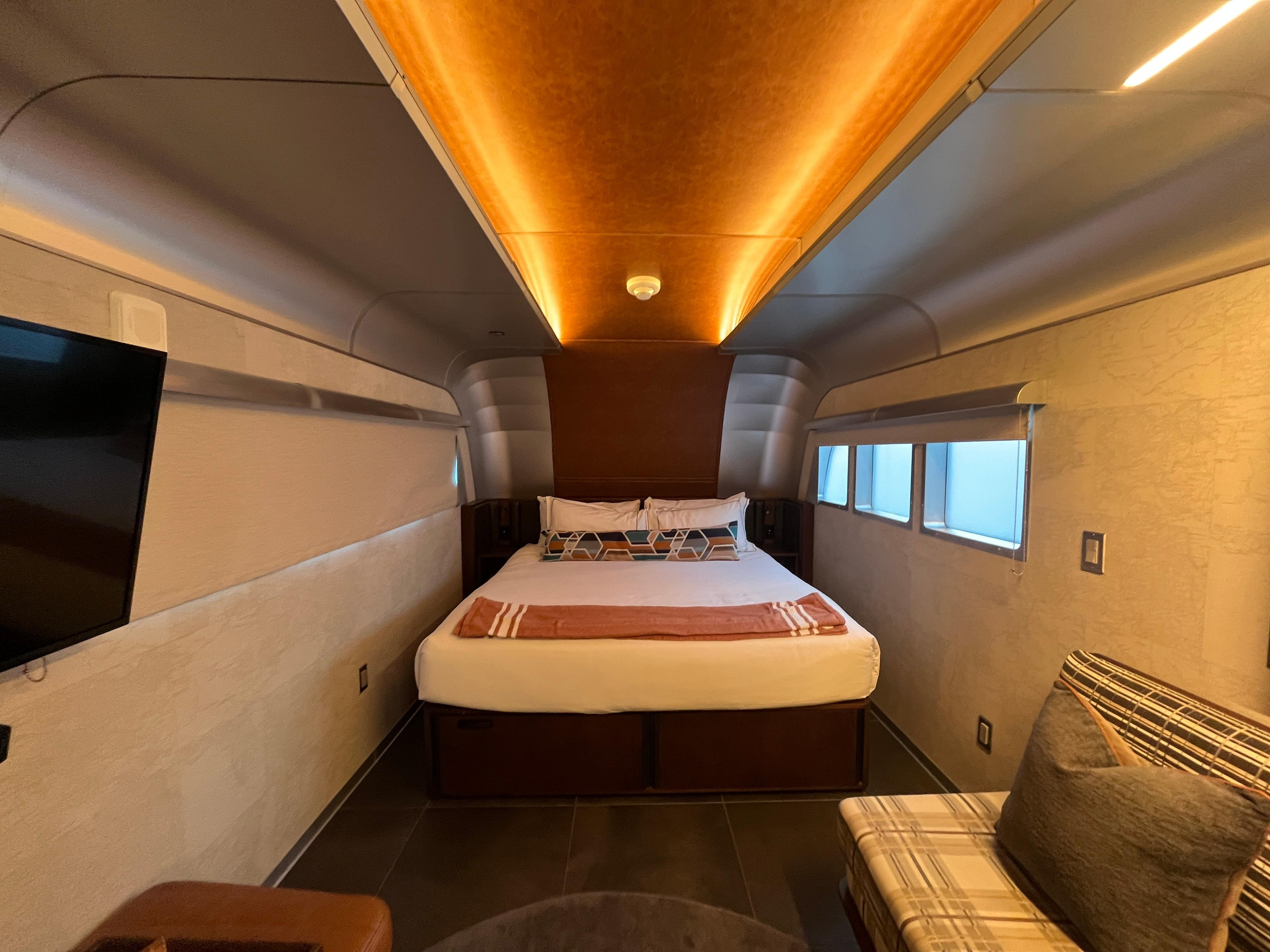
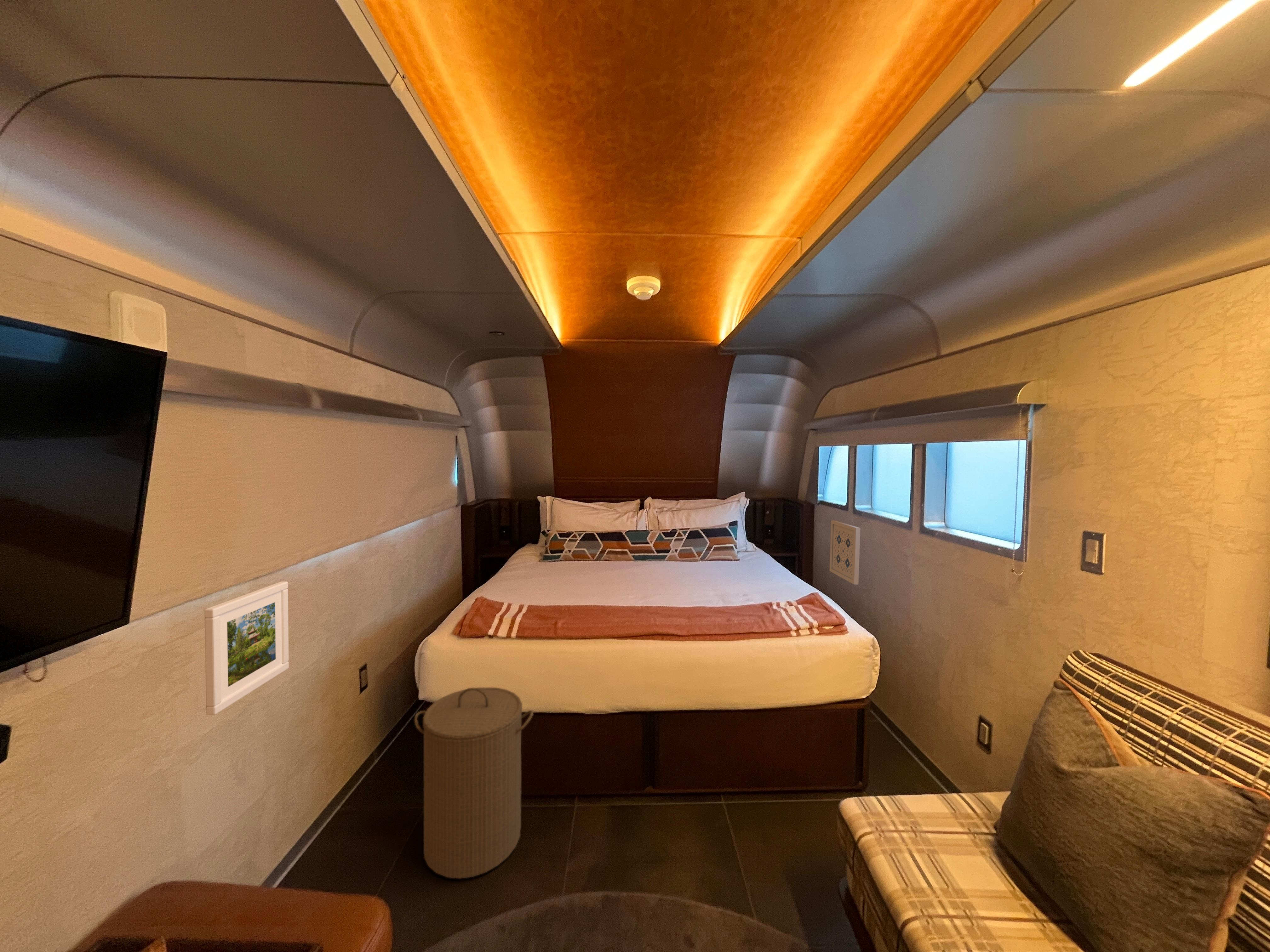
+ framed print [204,581,289,715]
+ laundry hamper [414,687,534,879]
+ wall art [829,520,861,585]
